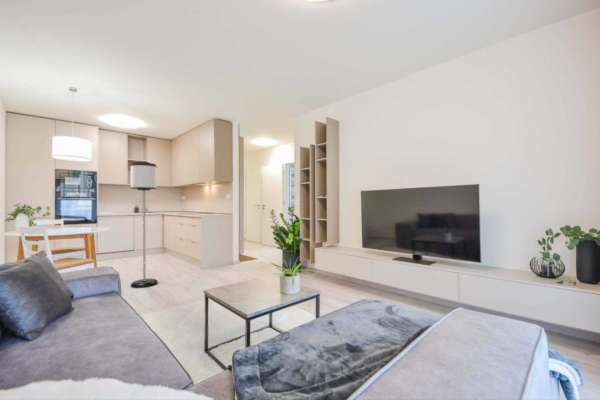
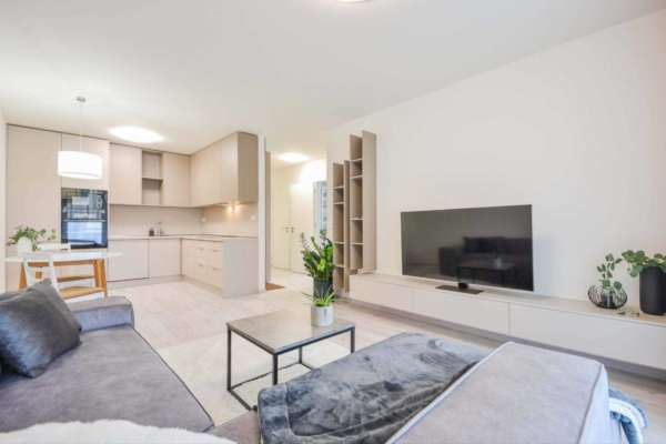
- floor lamp [129,161,159,289]
